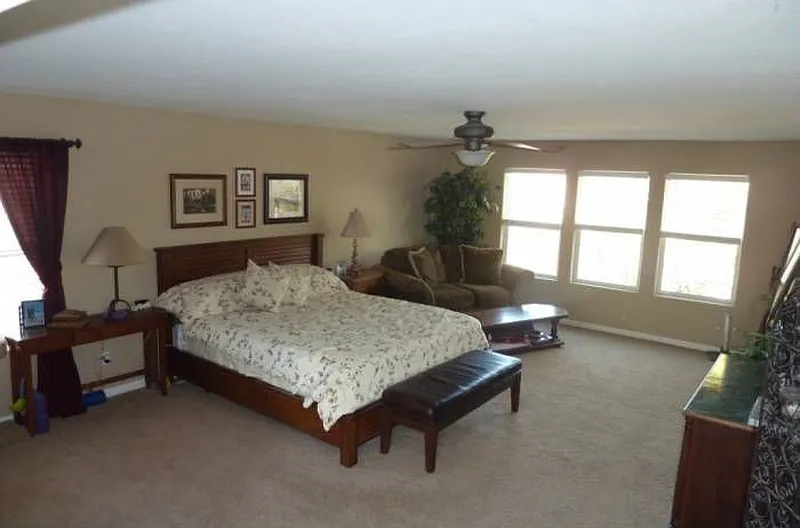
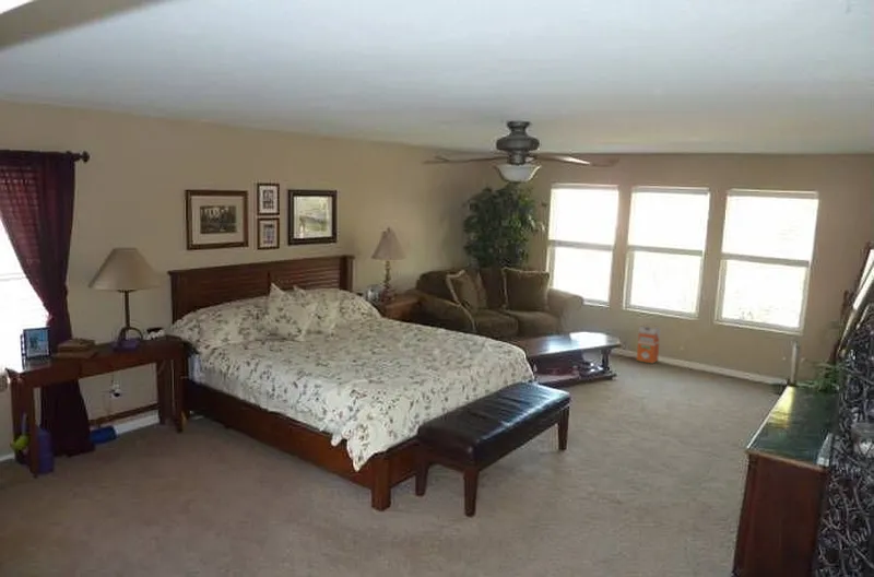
+ waste bin [636,325,661,365]
